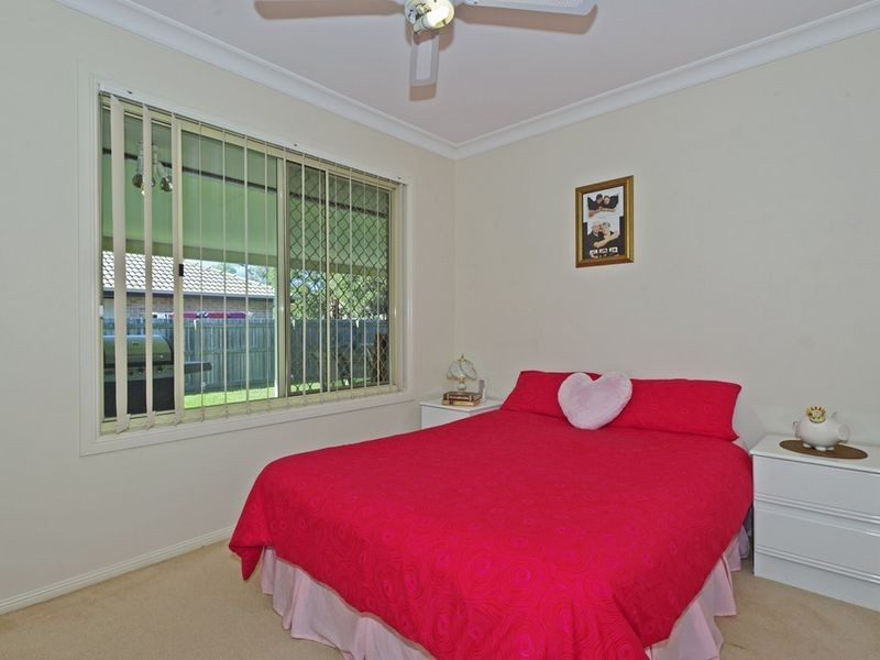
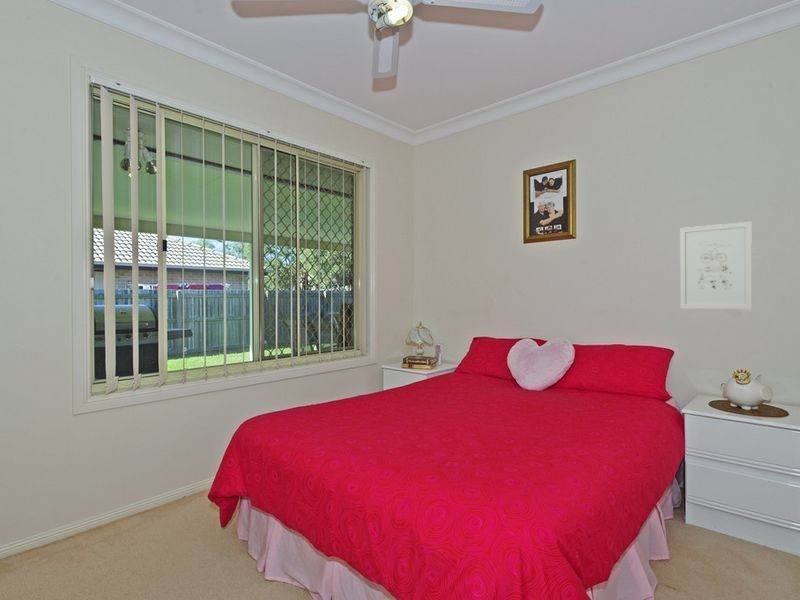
+ wall art [679,221,753,310]
